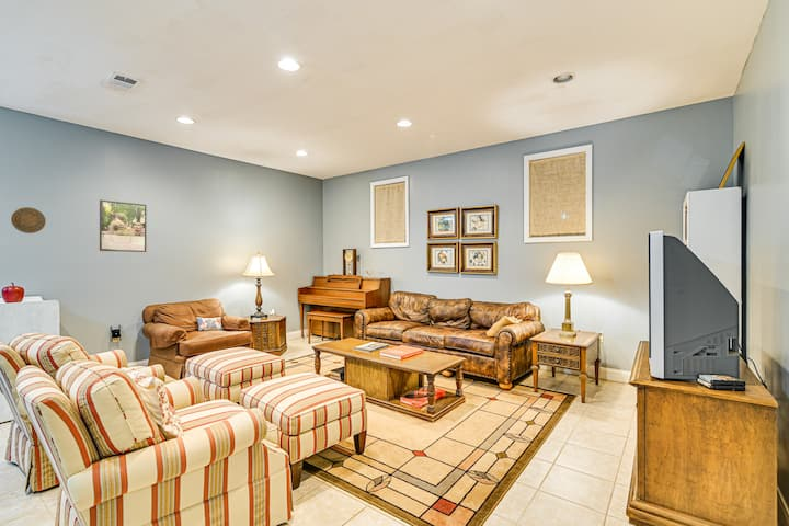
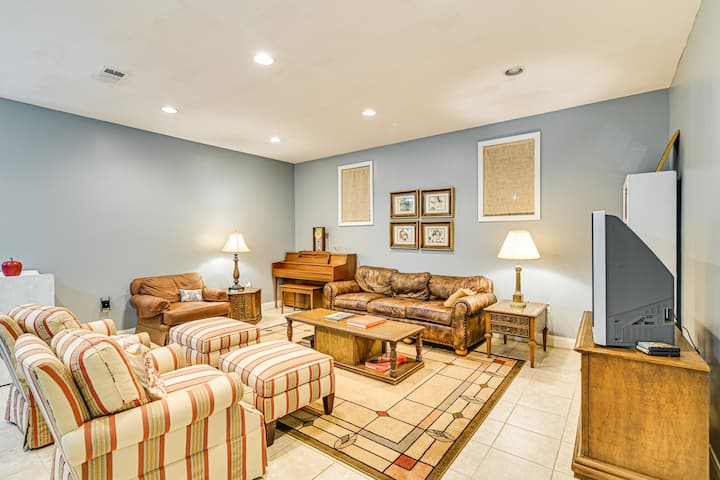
- decorative plate [10,206,47,235]
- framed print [99,199,148,253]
